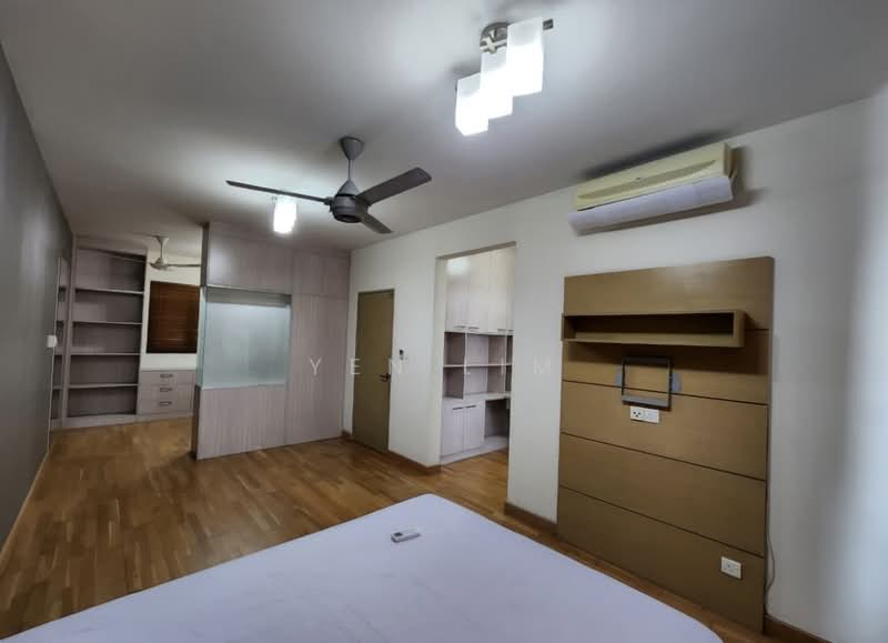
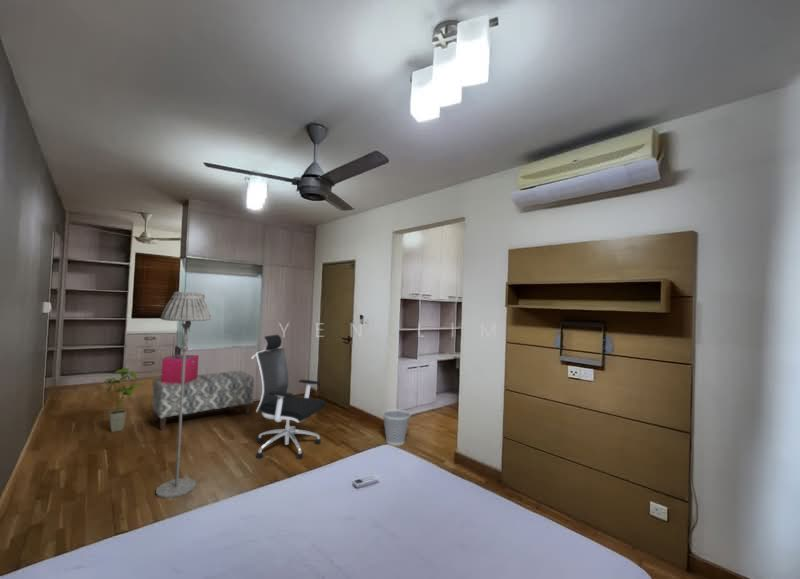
+ house plant [104,367,144,433]
+ office chair [250,334,327,460]
+ bench [151,370,255,432]
+ floor lamp [155,291,212,499]
+ wastebasket [382,408,412,446]
+ storage bin [160,354,200,384]
